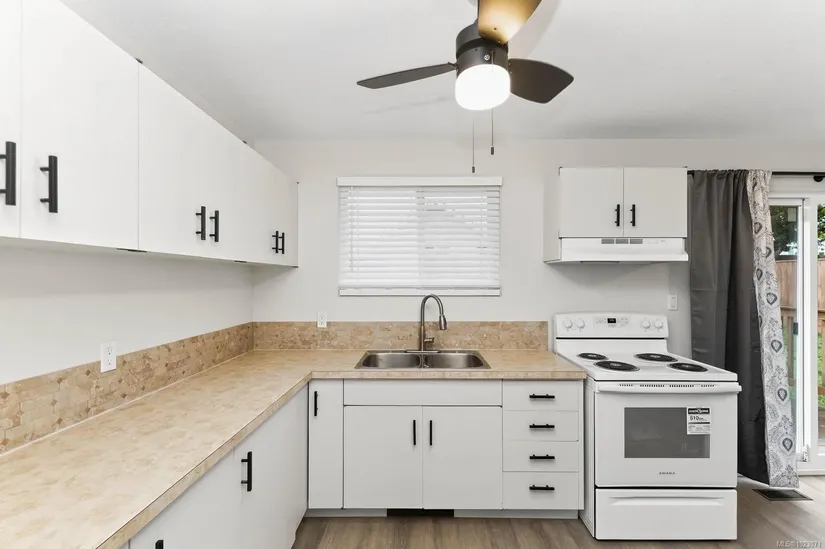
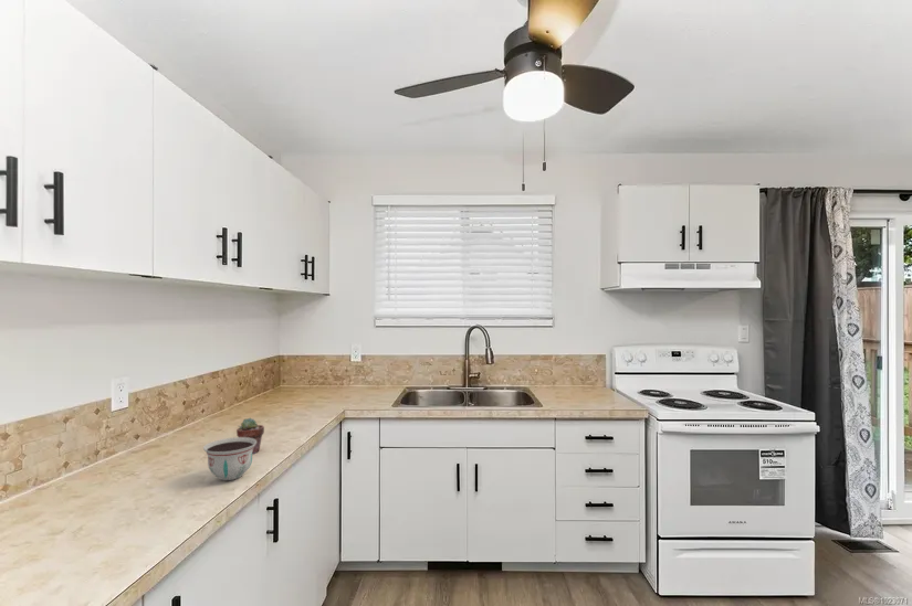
+ bowl [202,436,256,481]
+ potted succulent [235,417,265,455]
